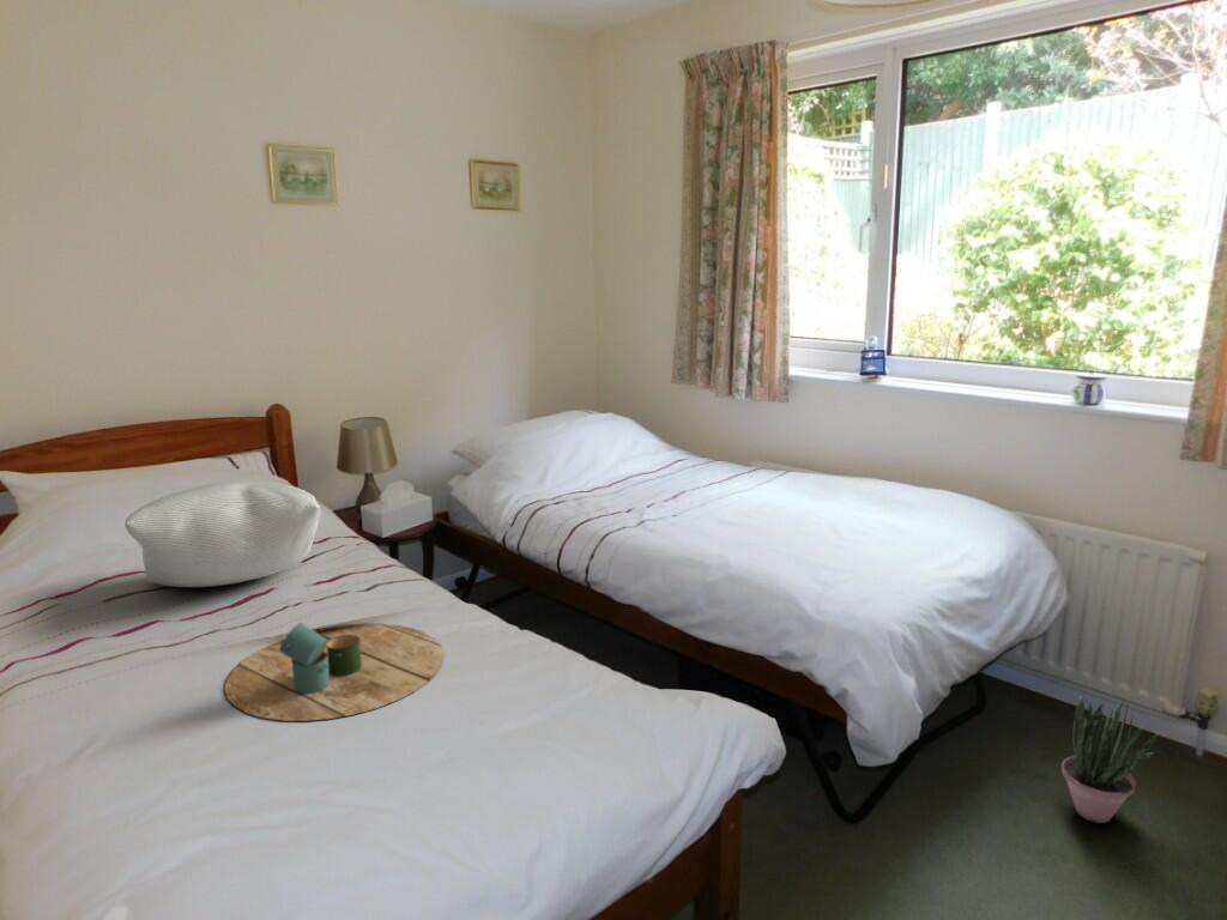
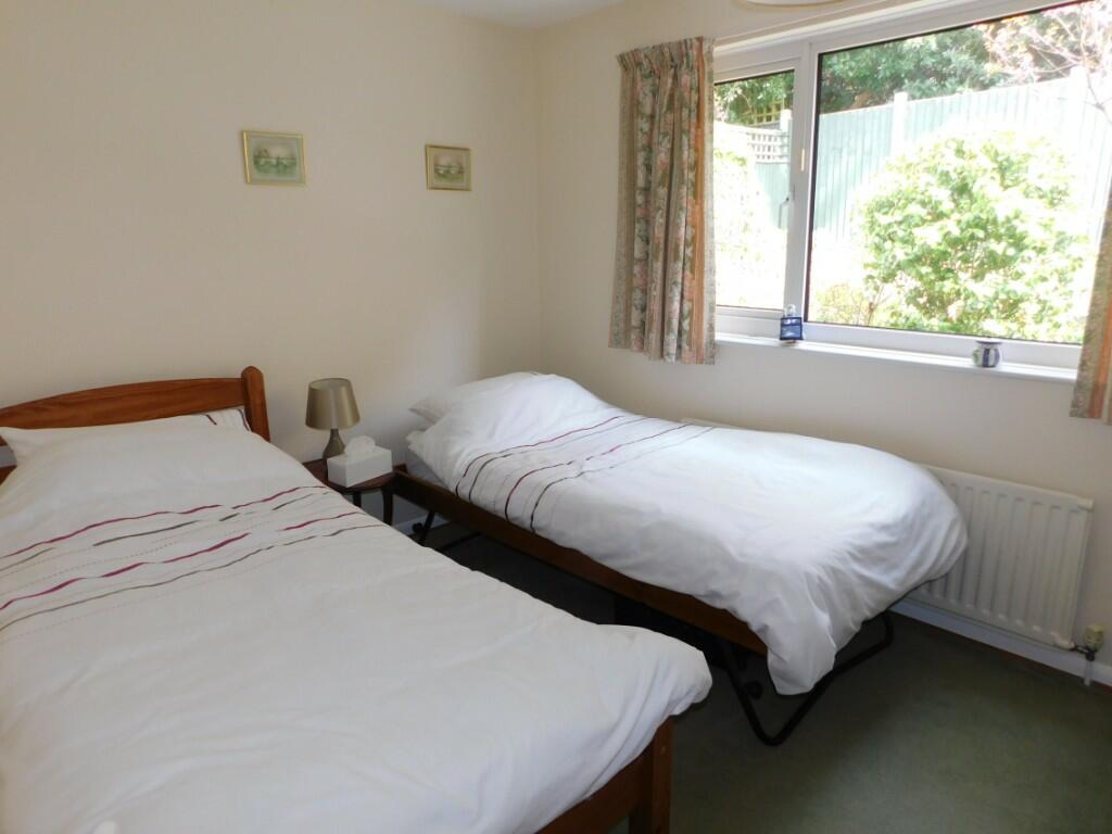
- decorative tray [224,622,446,722]
- potted plant [1060,696,1160,824]
- pillow [123,479,321,588]
